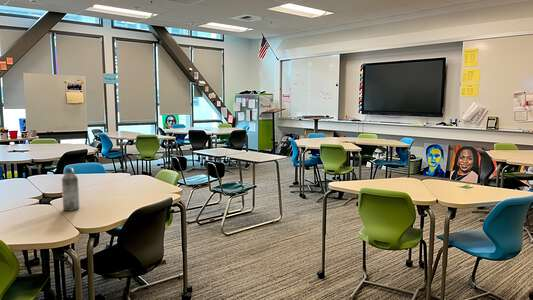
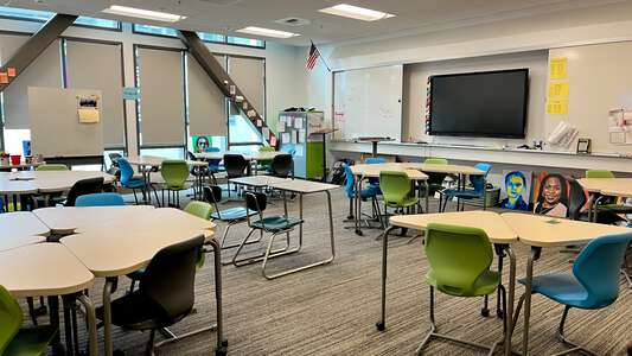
- water bottle [61,167,80,212]
